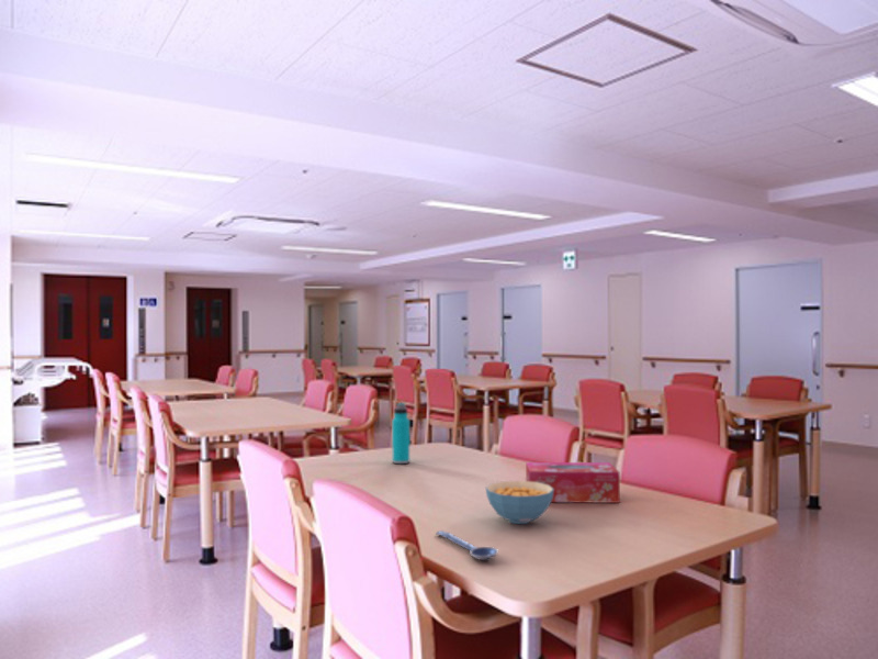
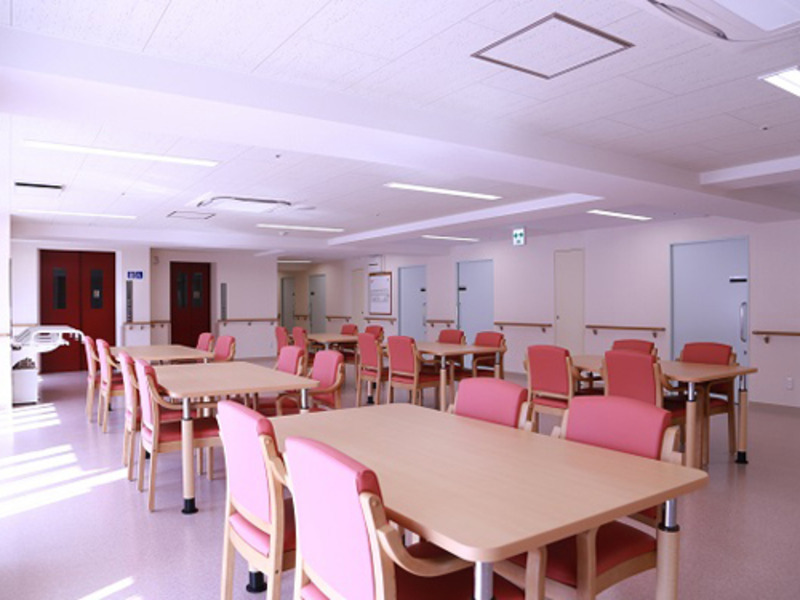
- tissue box [525,461,621,504]
- water bottle [391,402,410,465]
- spoon [435,529,499,561]
- cereal bowl [485,480,554,525]
